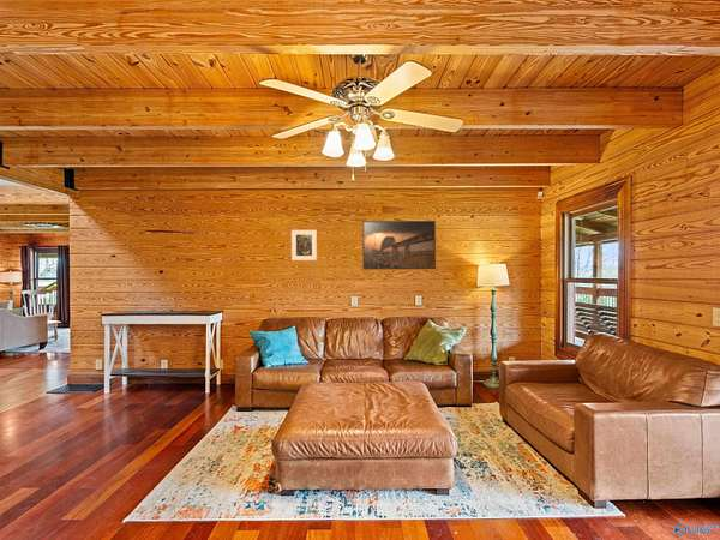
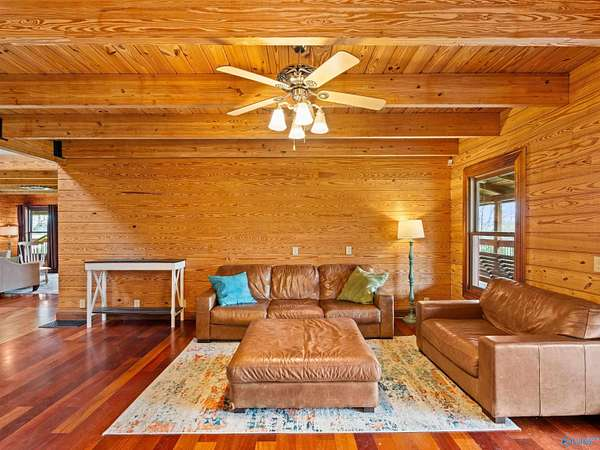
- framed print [290,229,318,262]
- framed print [361,220,437,270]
